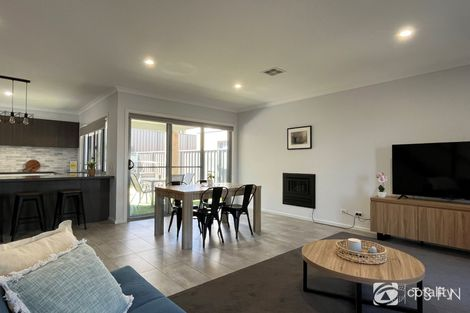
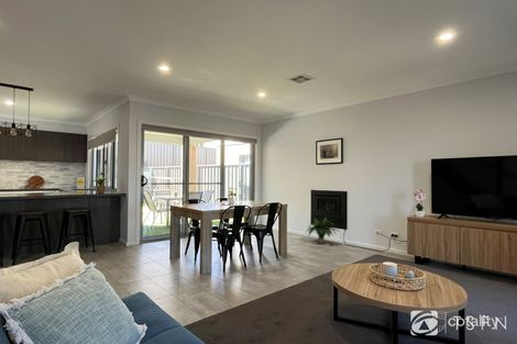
+ potted plant [305,214,341,245]
